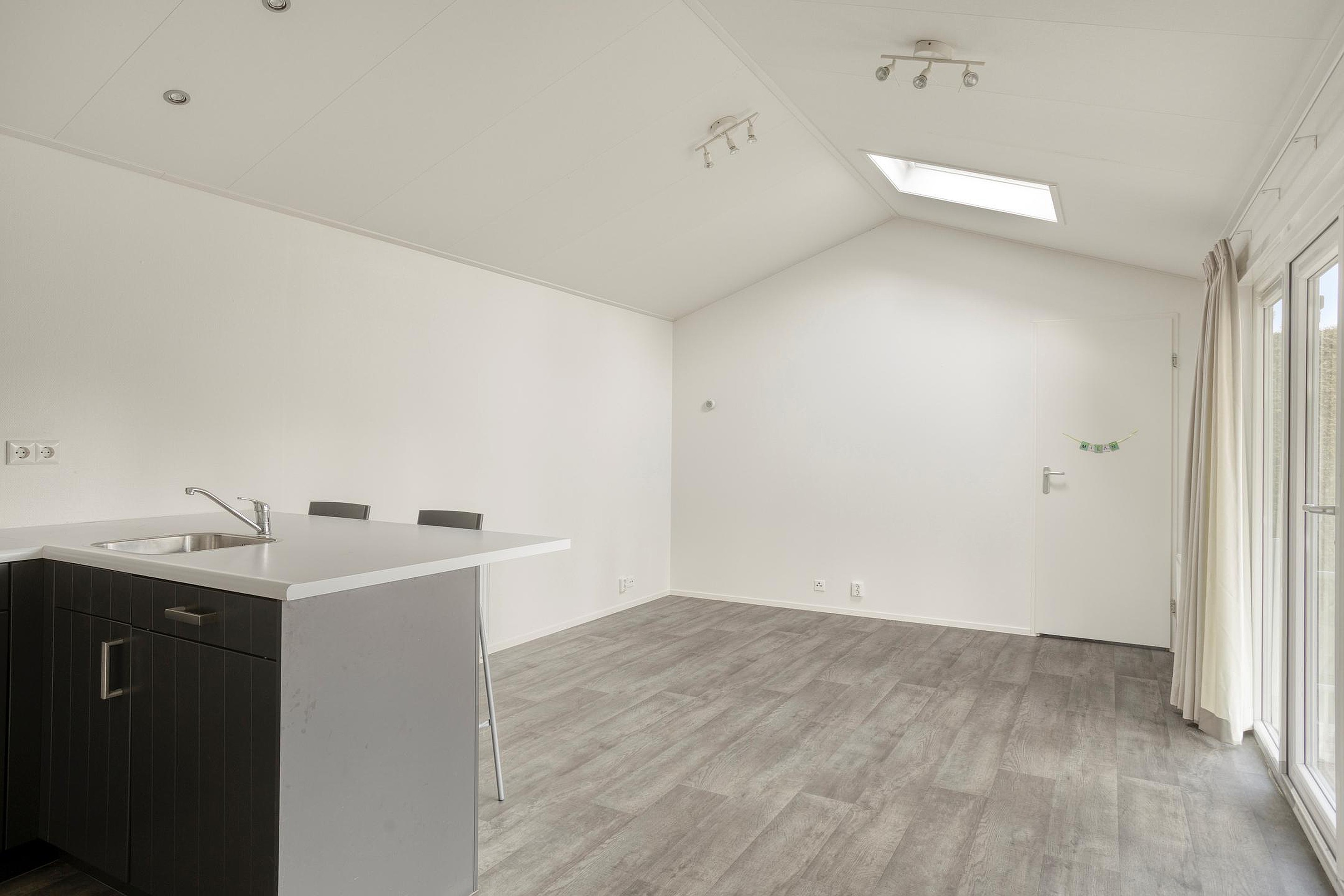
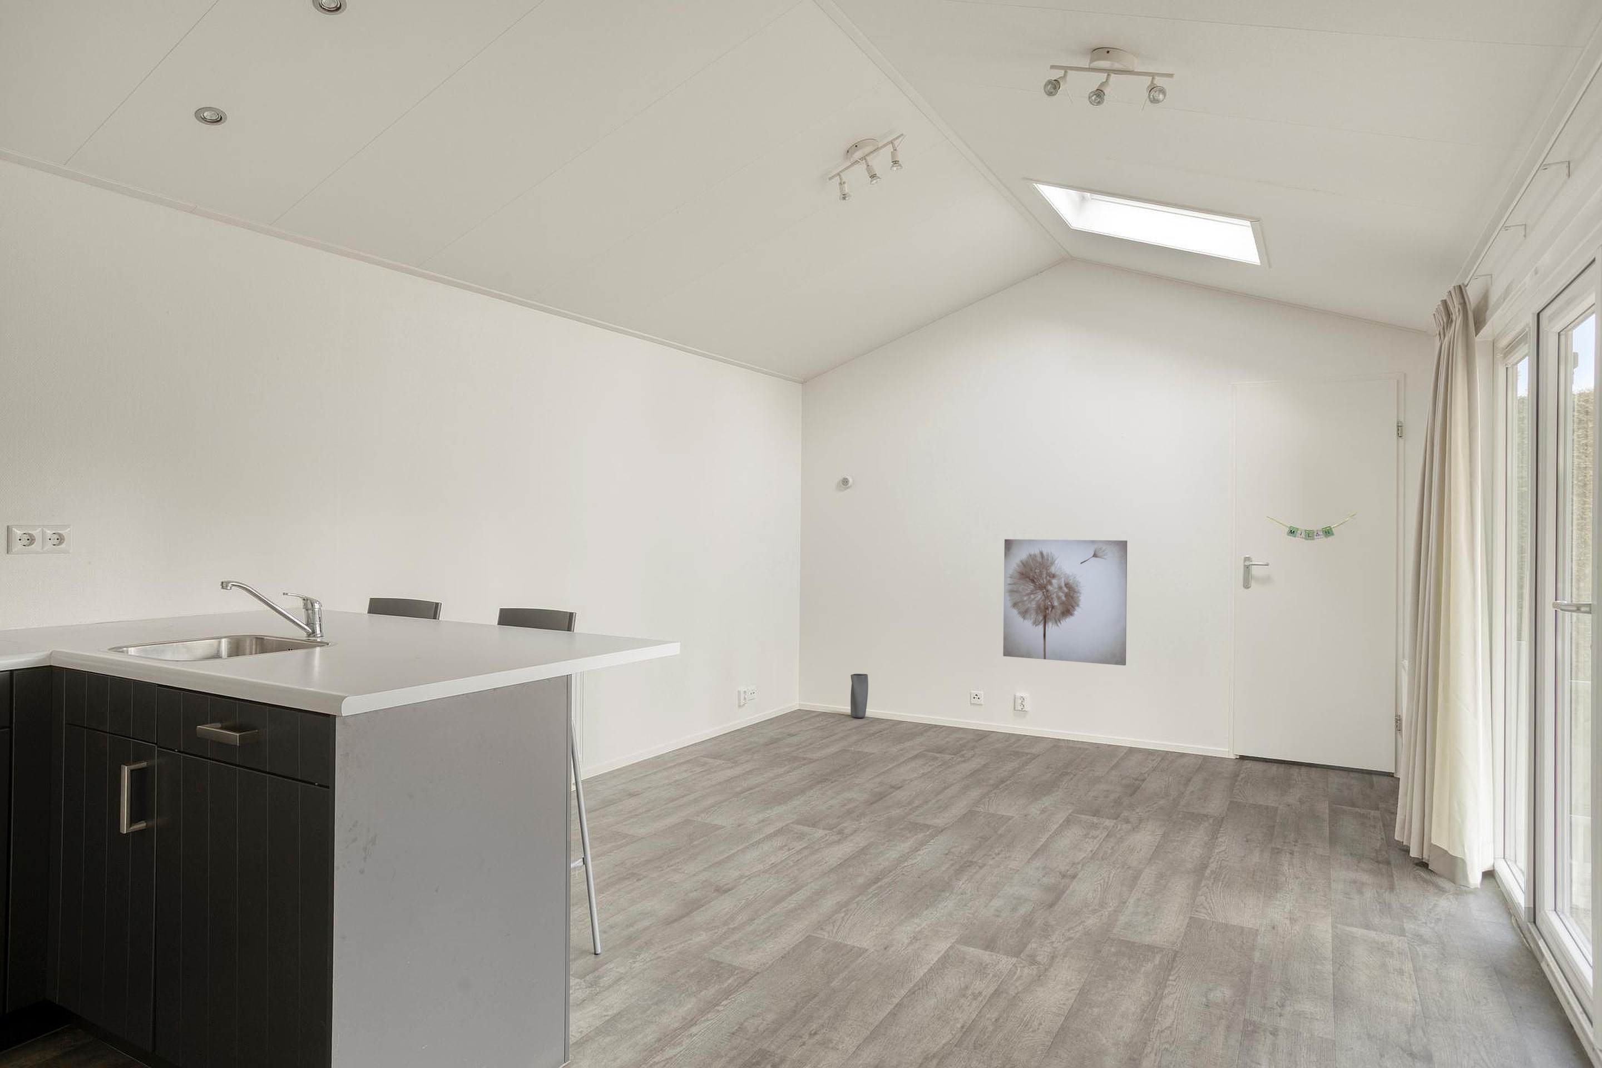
+ vase [850,673,869,719]
+ wall art [1002,539,1128,666]
